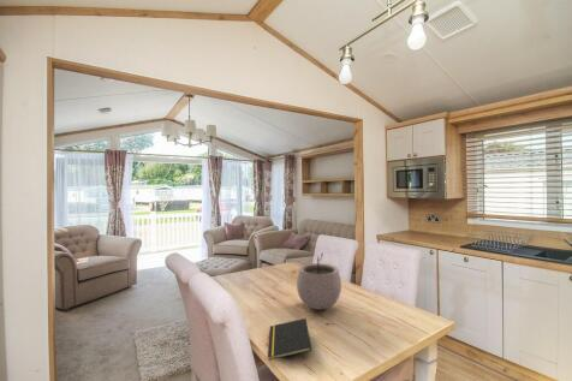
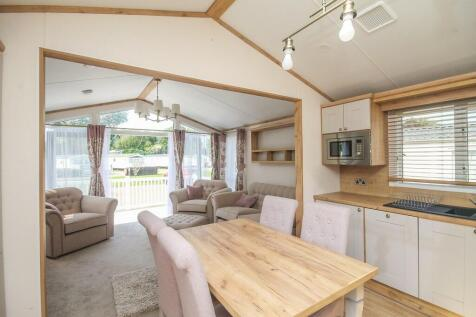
- plant pot [296,250,342,311]
- notepad [267,317,312,362]
